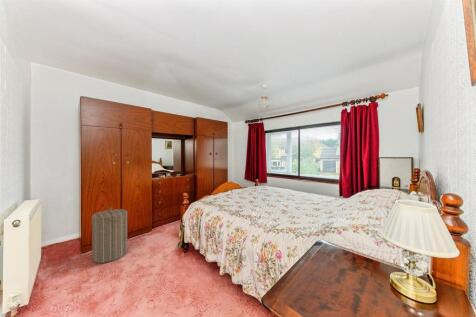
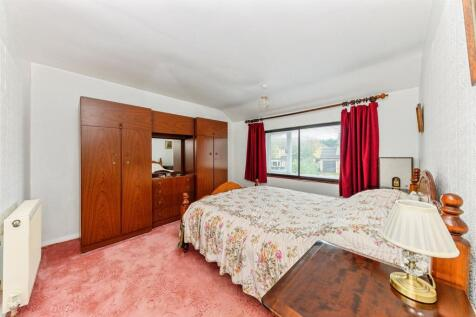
- laundry hamper [91,205,128,264]
